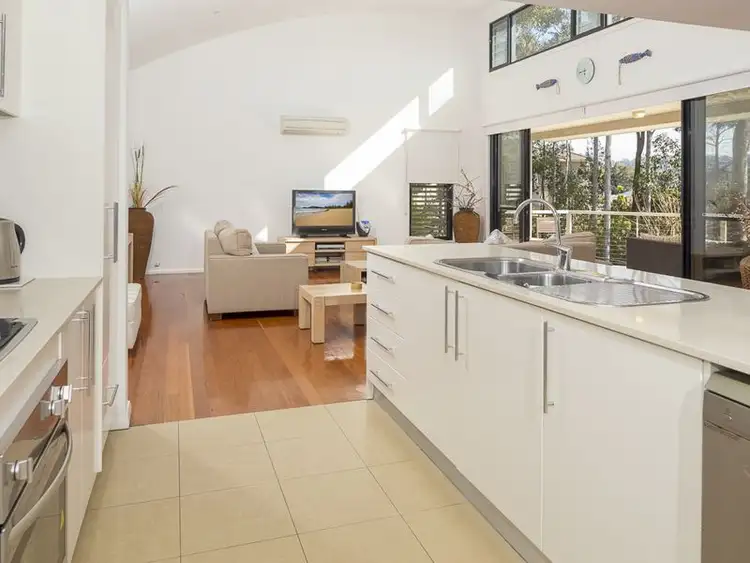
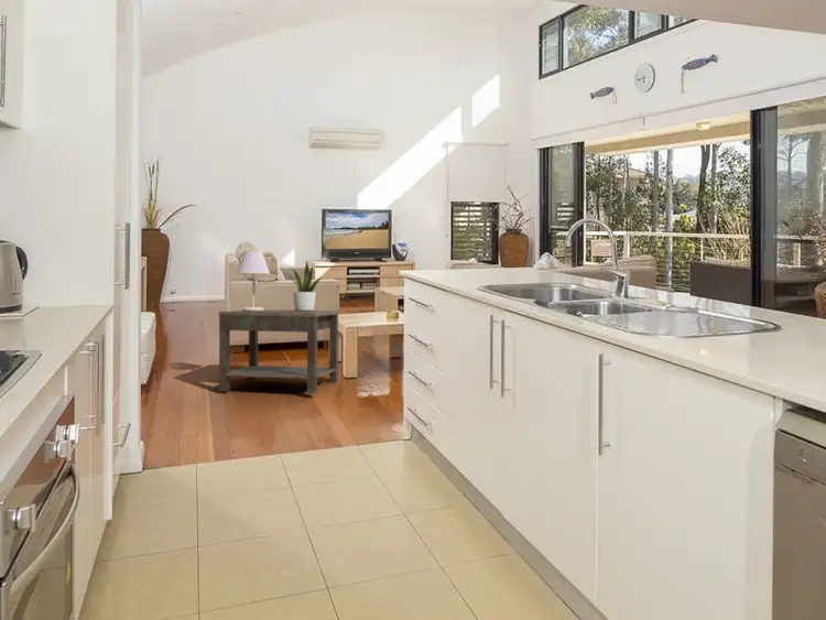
+ potted plant [286,259,323,312]
+ table lamp [236,250,271,312]
+ side table [218,308,340,395]
